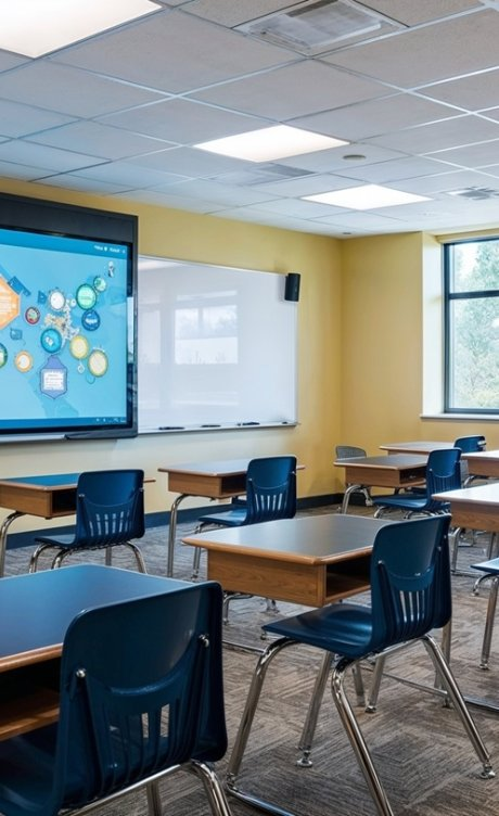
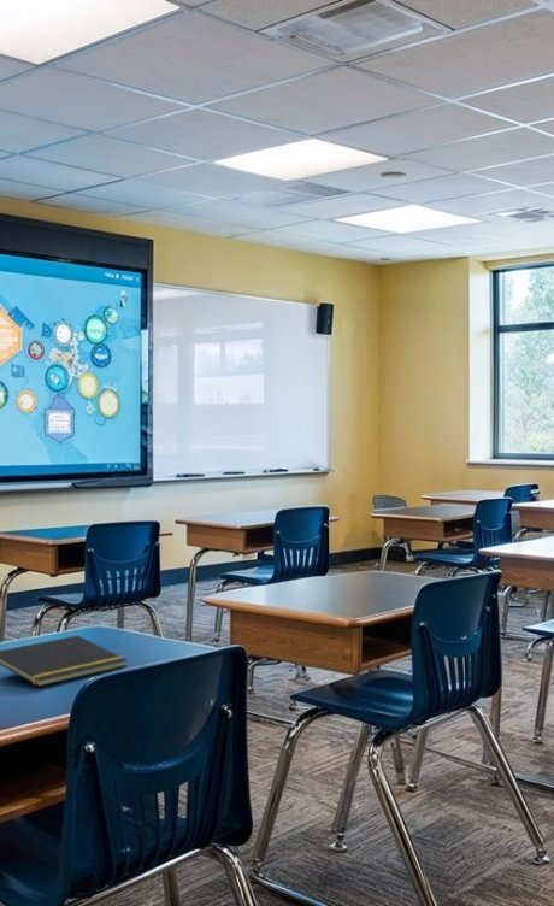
+ notepad [0,634,128,688]
